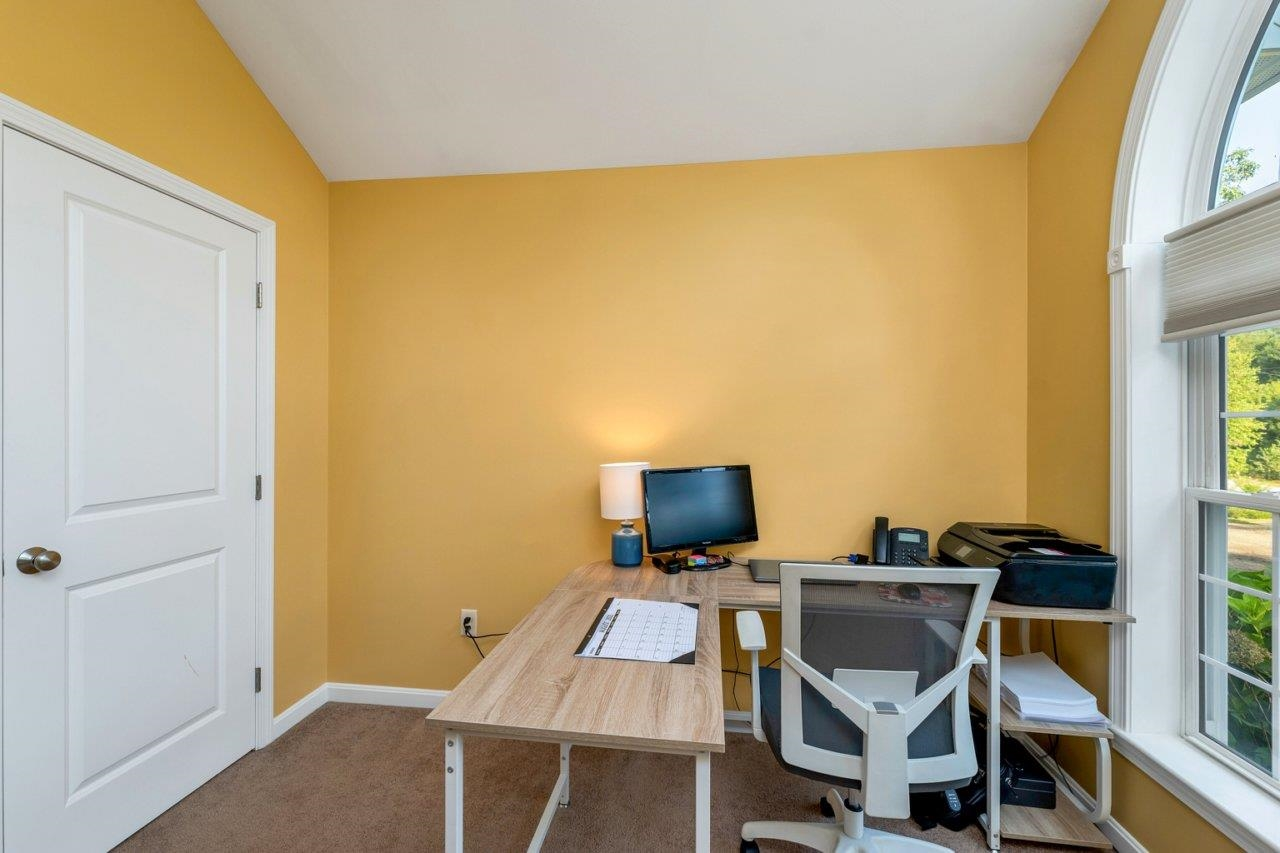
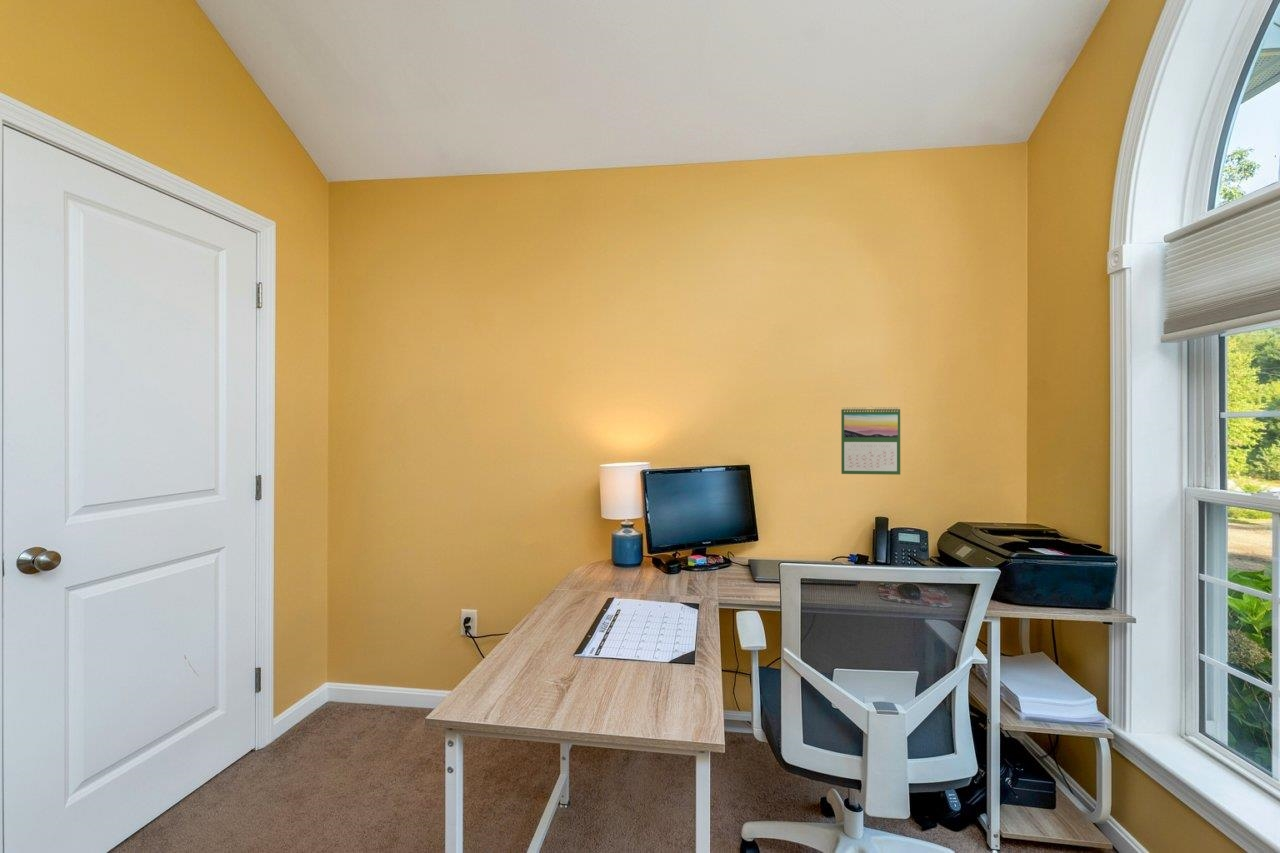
+ calendar [840,405,901,476]
